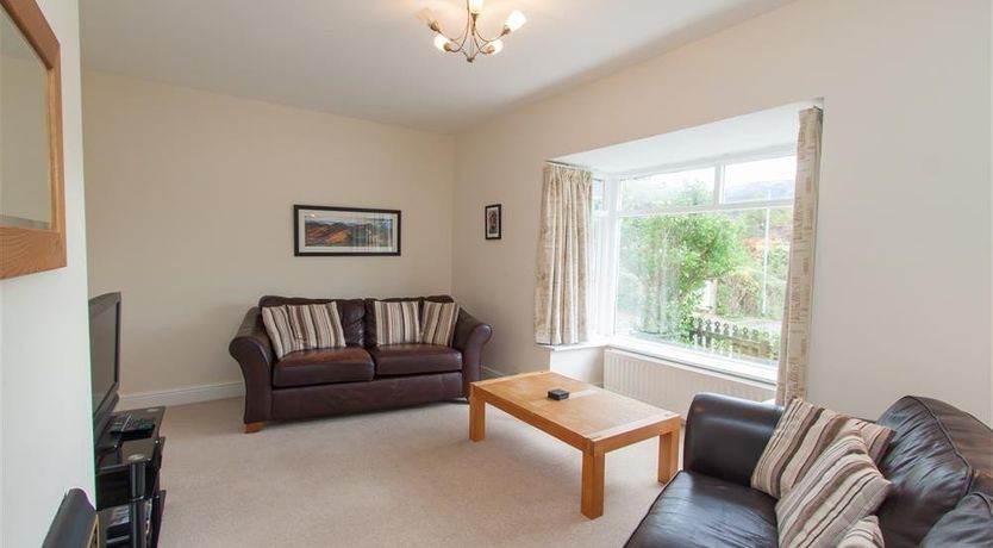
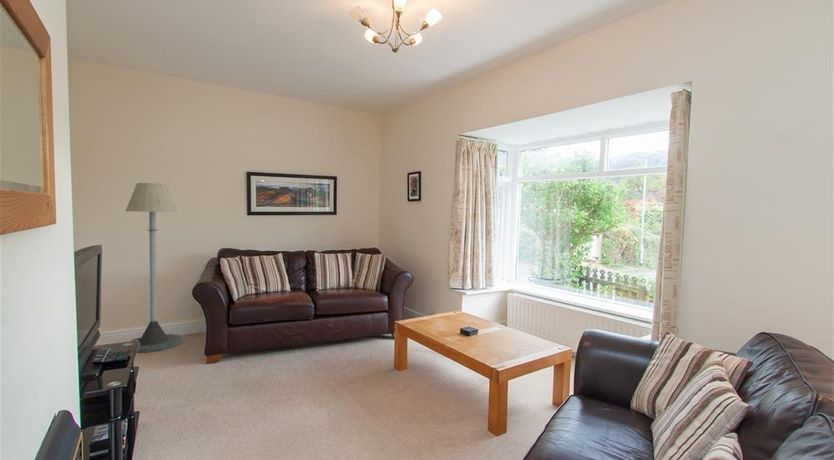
+ floor lamp [125,182,183,353]
